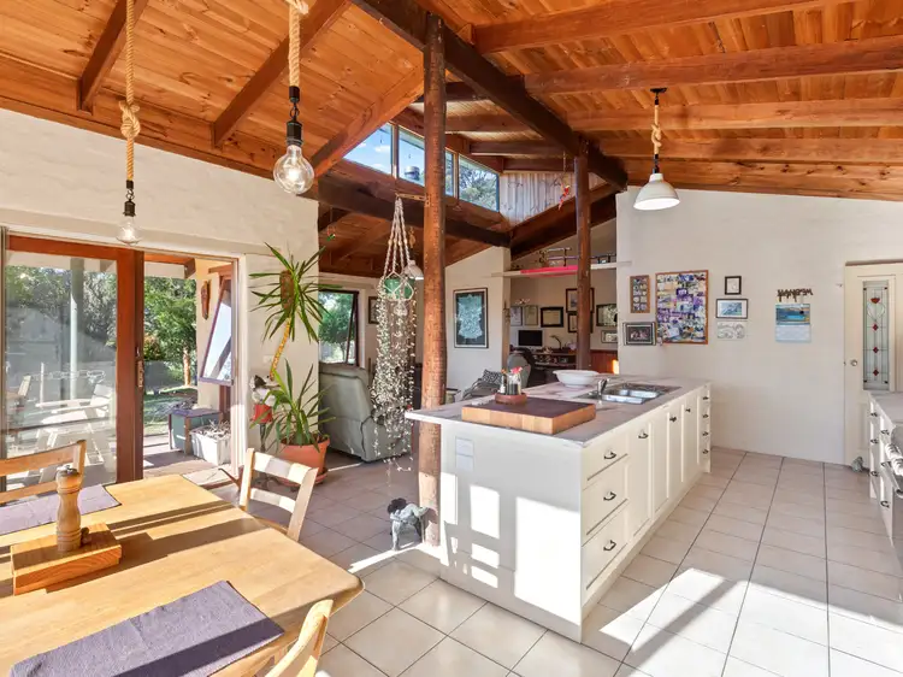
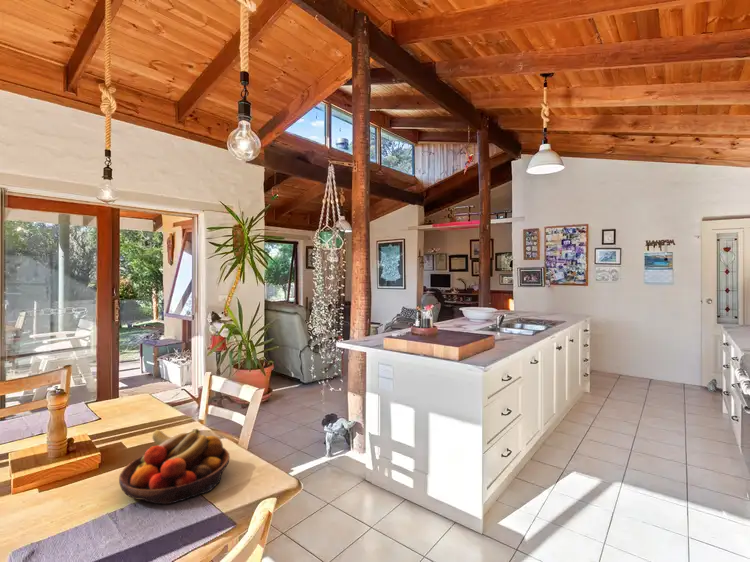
+ fruit bowl [118,428,231,506]
